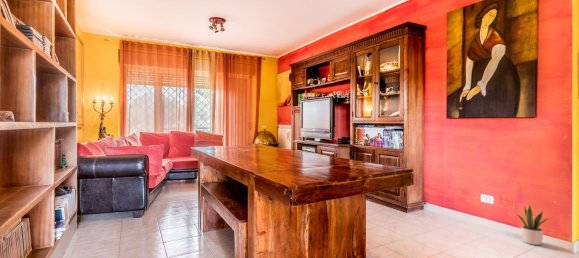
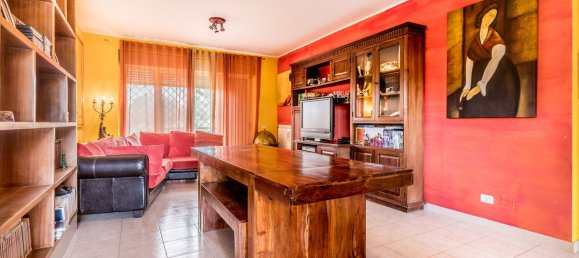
- potted plant [514,204,552,246]
